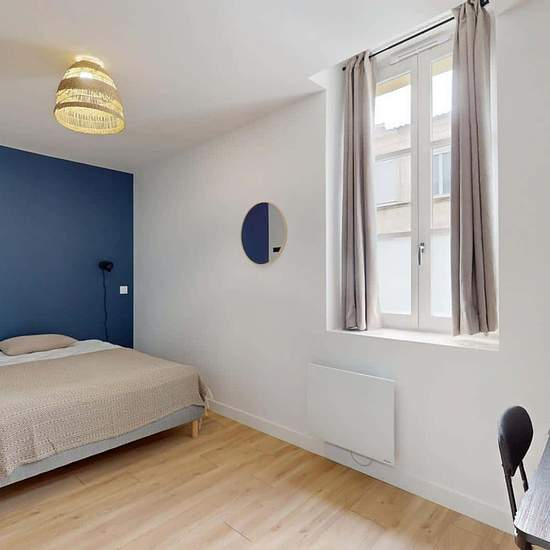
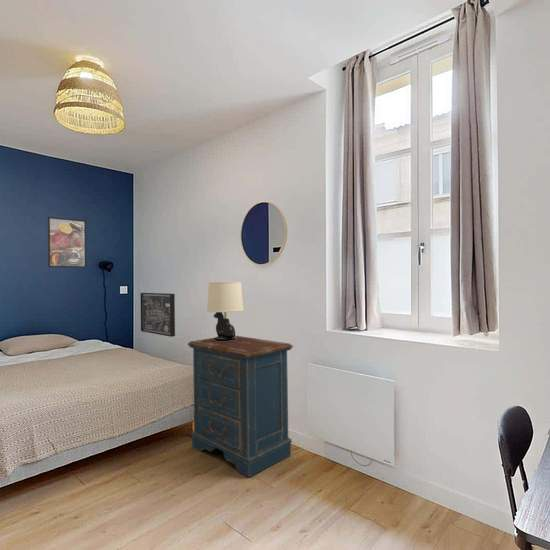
+ dresser [187,335,294,478]
+ table lamp [206,281,245,341]
+ wall art [140,292,176,338]
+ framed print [47,216,87,269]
